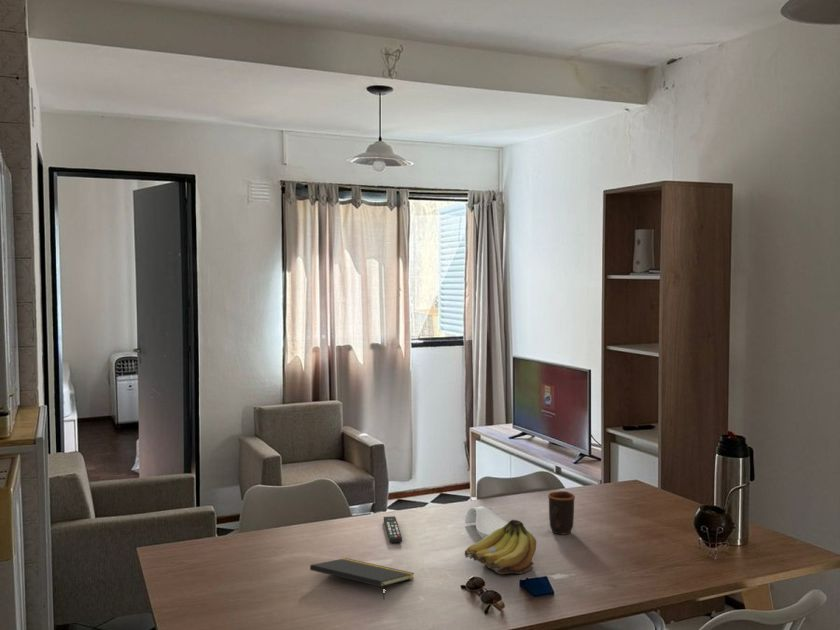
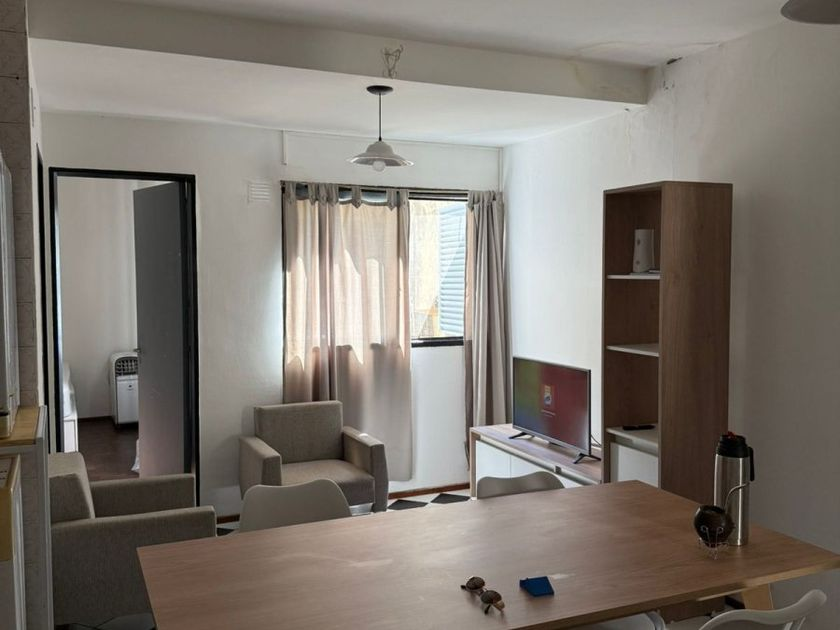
- mug [547,490,576,535]
- remote control [383,515,403,544]
- spoon rest [464,505,508,539]
- fruit [463,519,537,575]
- notepad [309,557,415,600]
